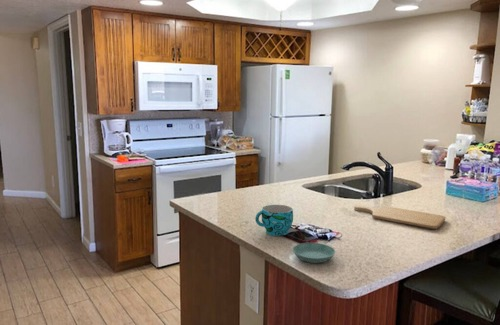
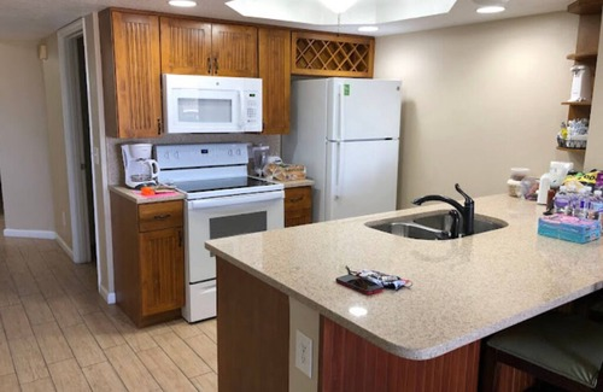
- chopping board [353,204,447,230]
- cup [254,204,294,237]
- saucer [292,242,336,264]
